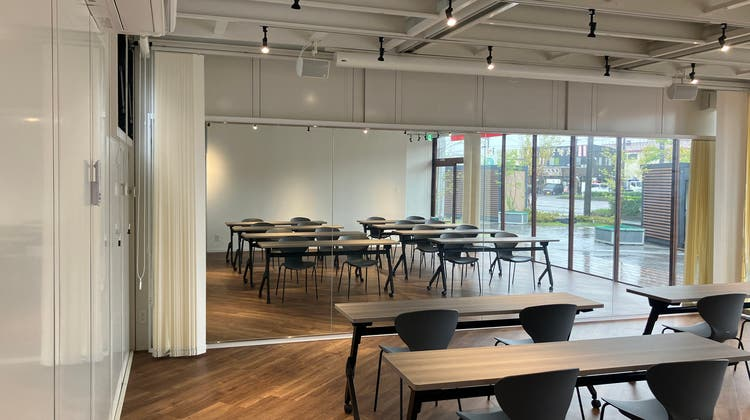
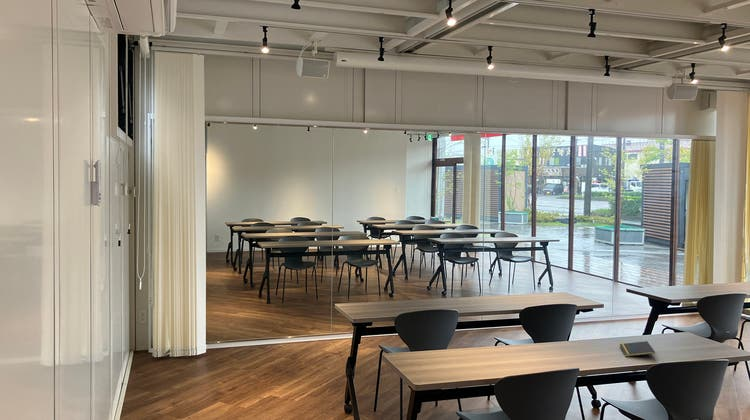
+ notepad [619,340,656,357]
